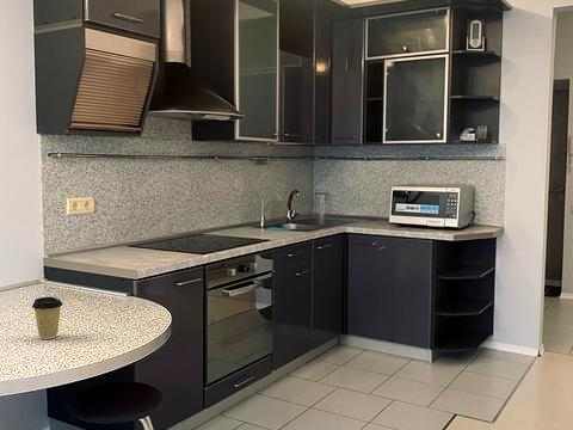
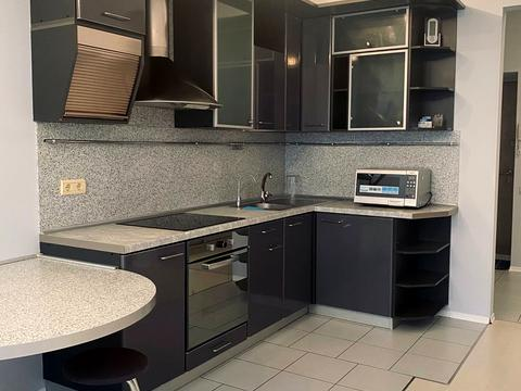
- coffee cup [31,296,63,340]
